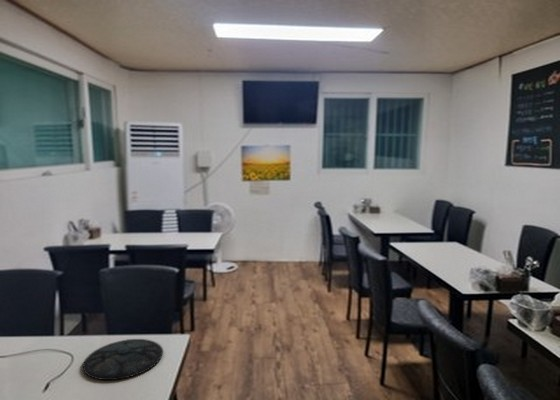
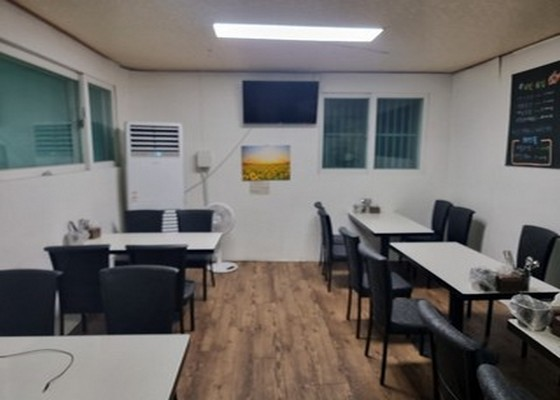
- plate [82,338,164,381]
